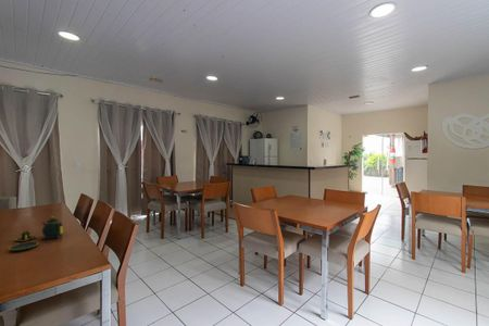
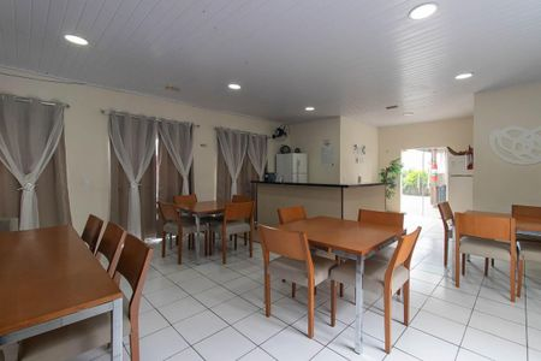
- teapot [9,215,64,252]
